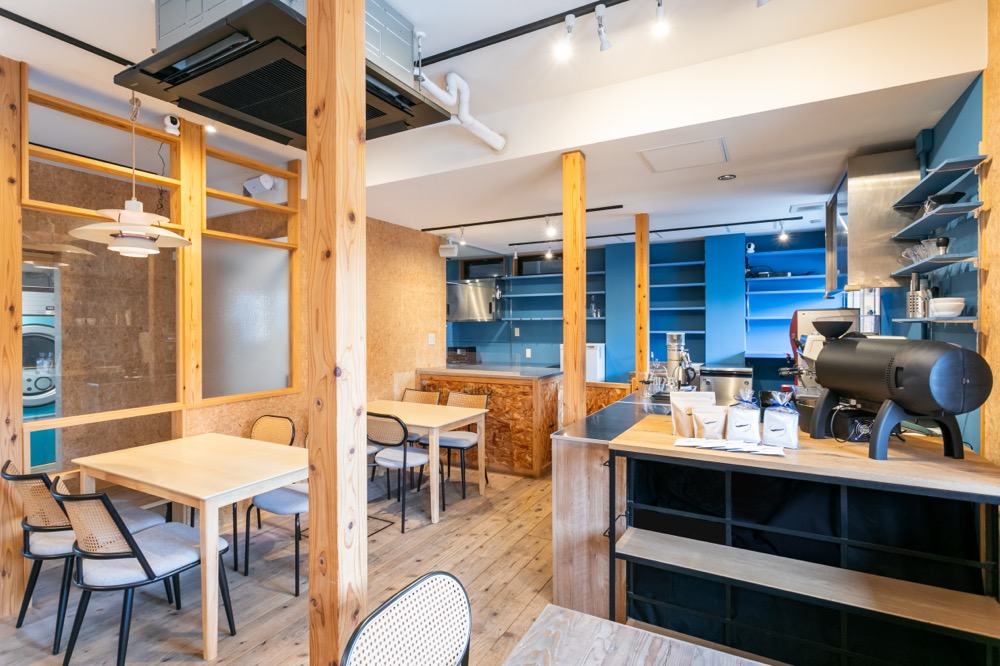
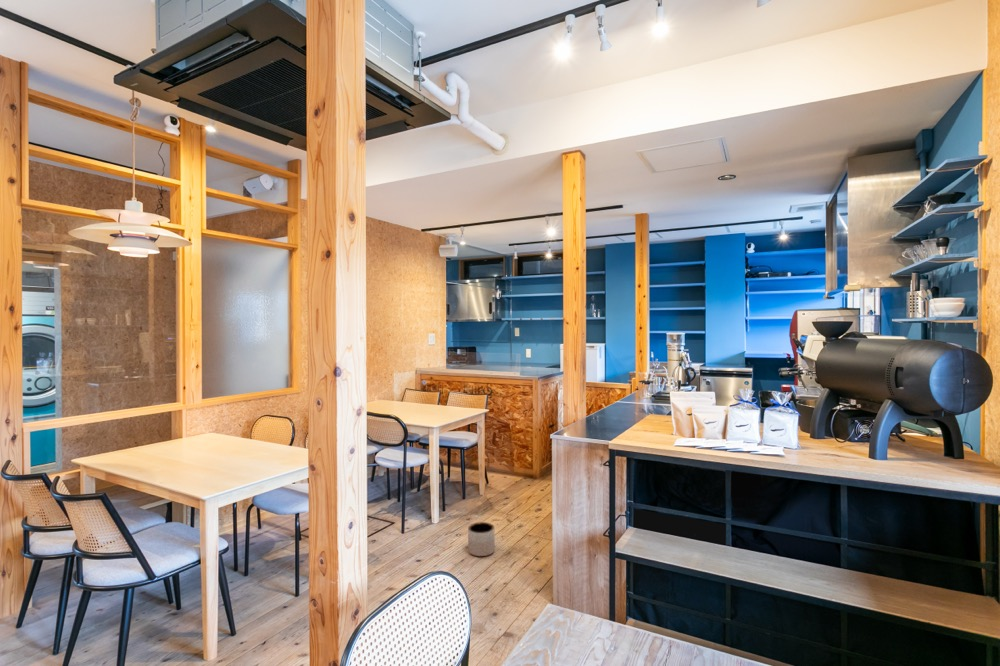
+ planter [467,521,496,557]
